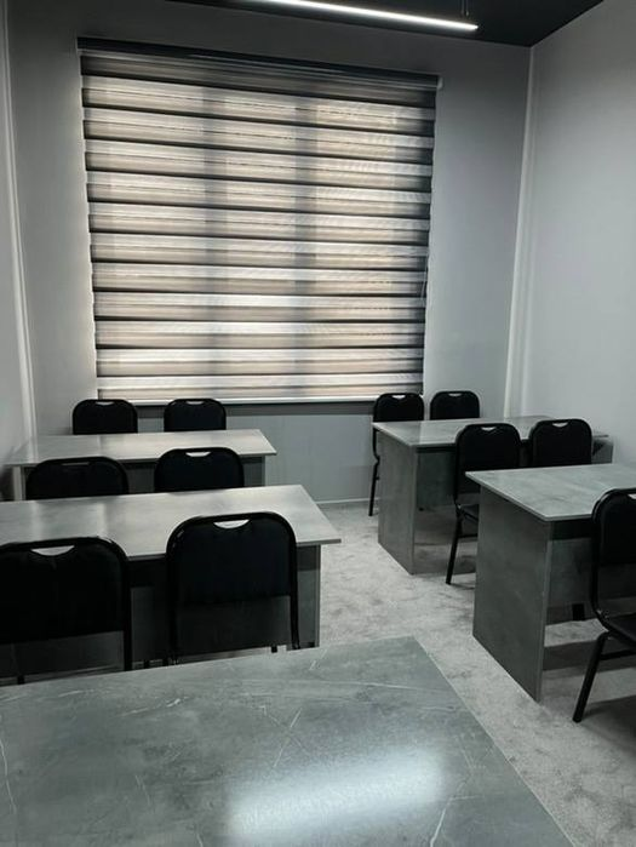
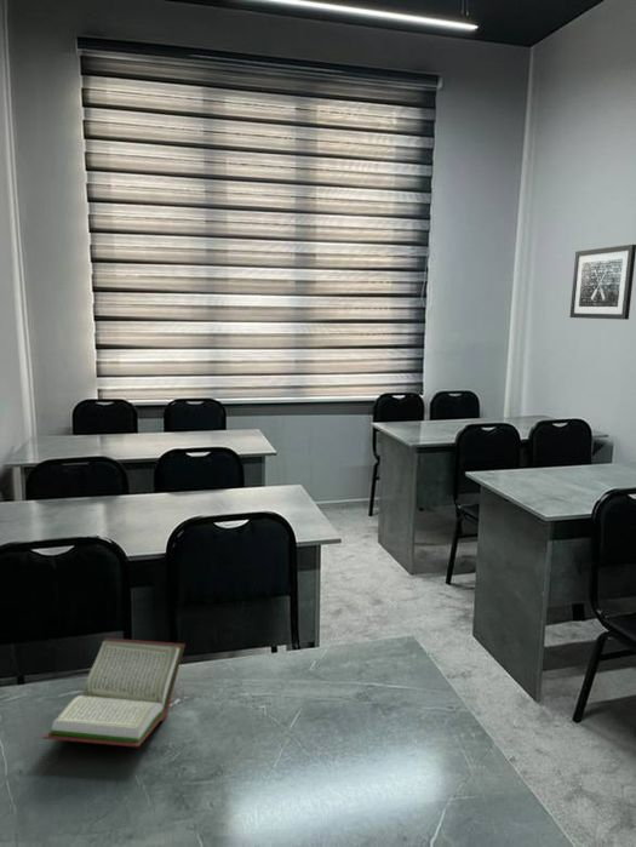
+ wall art [568,244,636,321]
+ book [41,637,187,749]
